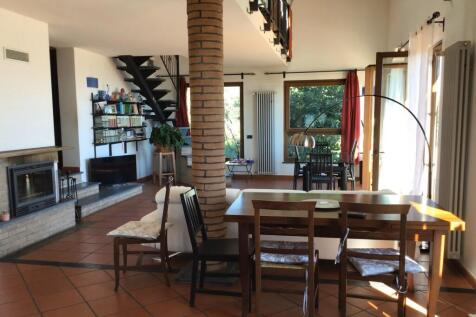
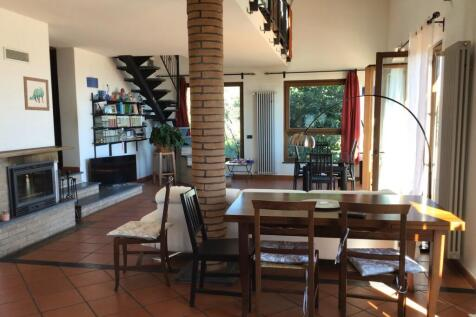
+ wall art [22,75,51,112]
